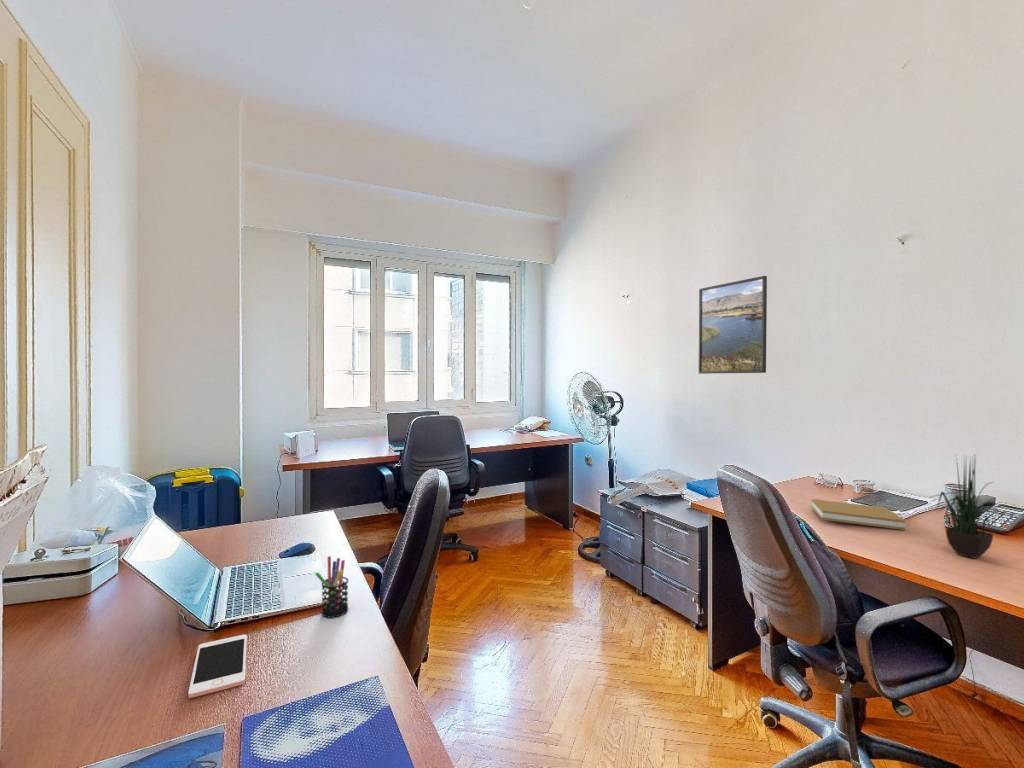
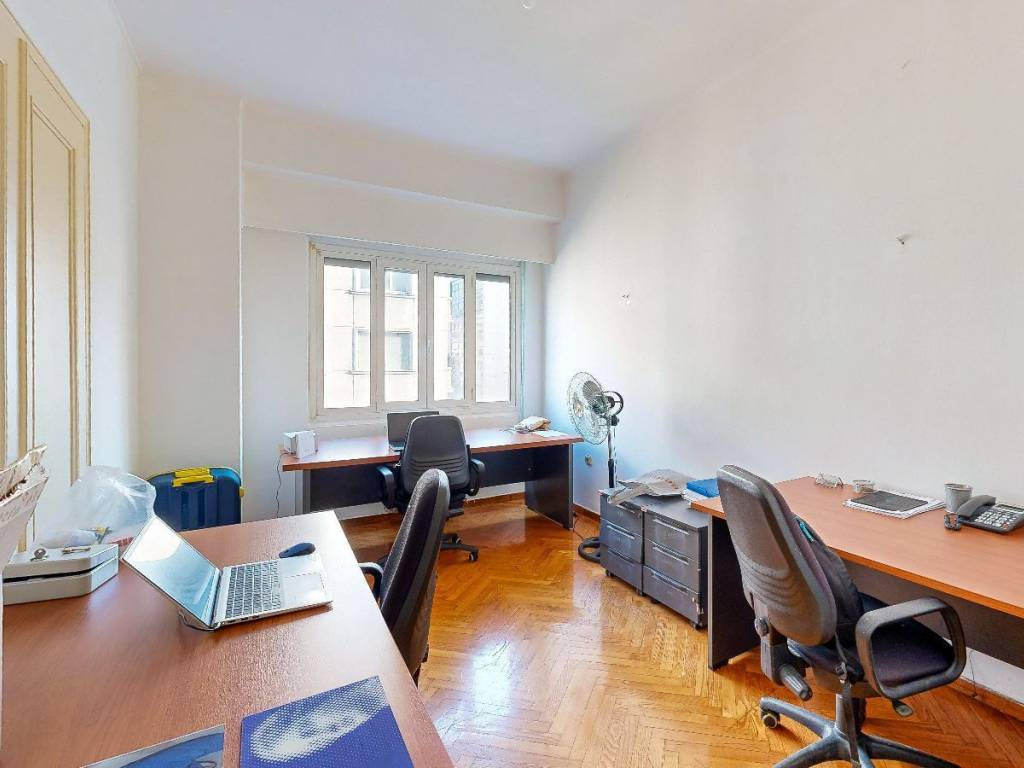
- cell phone [187,634,248,699]
- pen holder [314,555,350,619]
- potted plant [926,455,1009,560]
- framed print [698,275,768,375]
- book [810,498,906,531]
